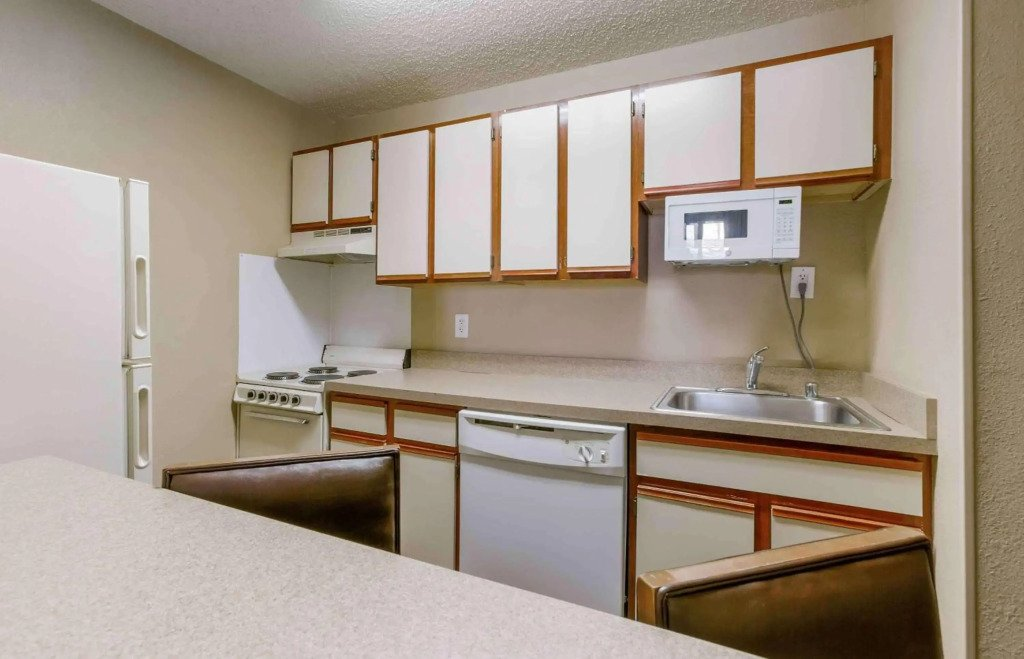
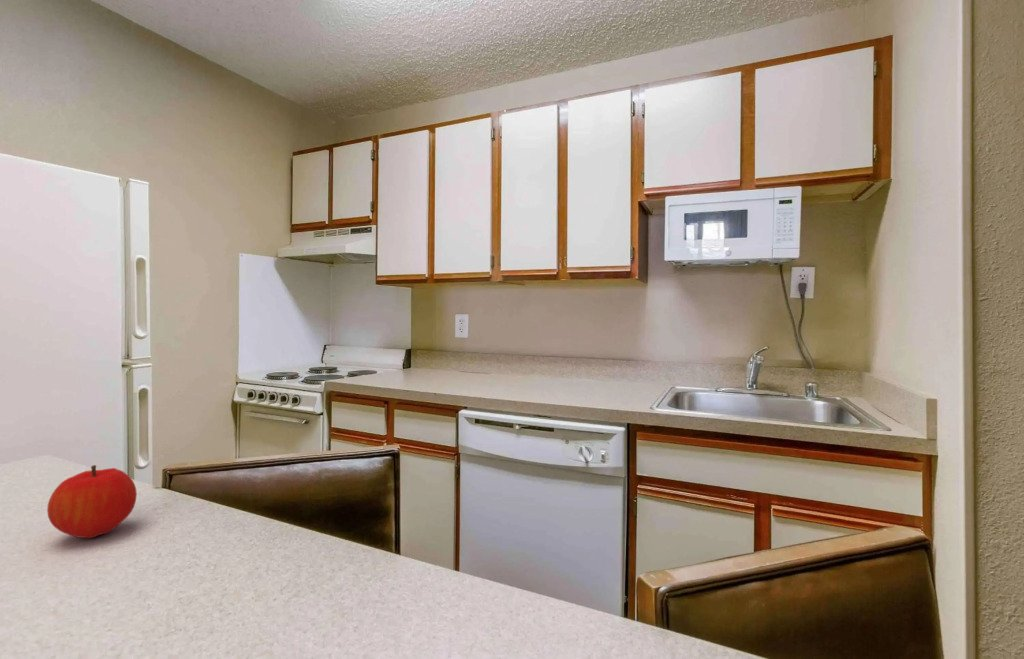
+ fruit [46,464,138,539]
